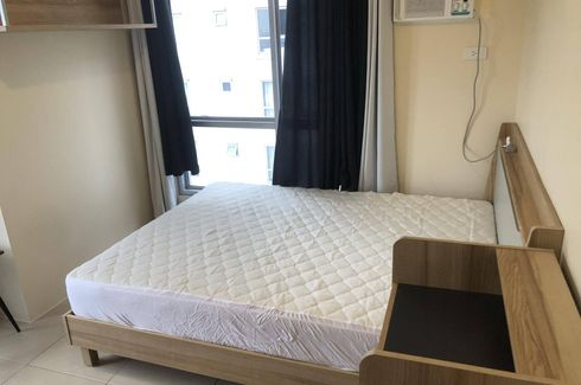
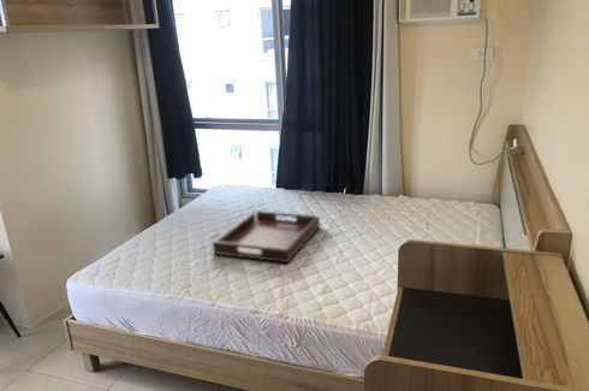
+ serving tray [212,209,321,263]
